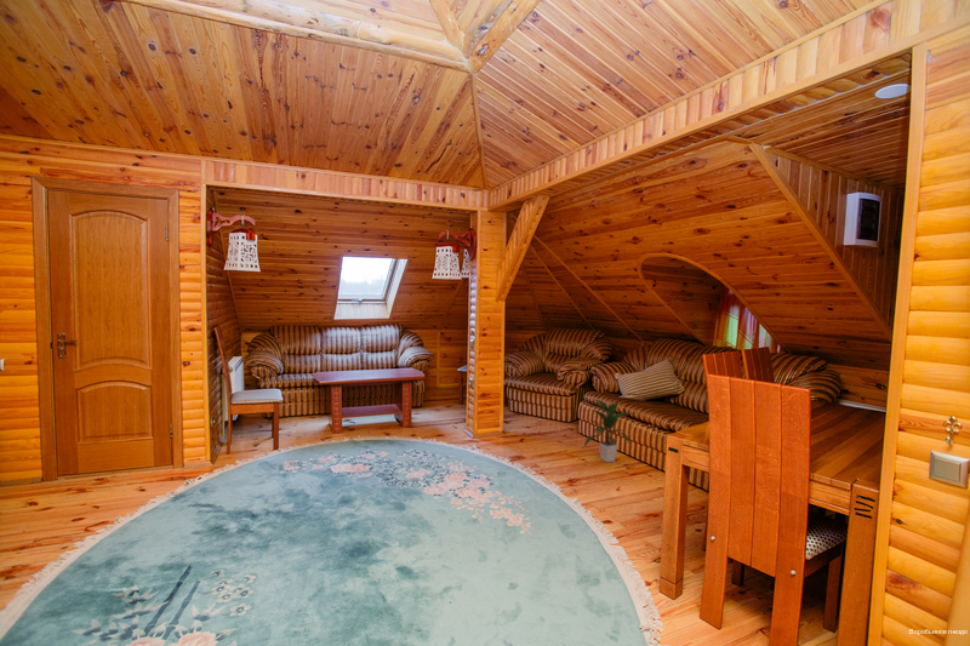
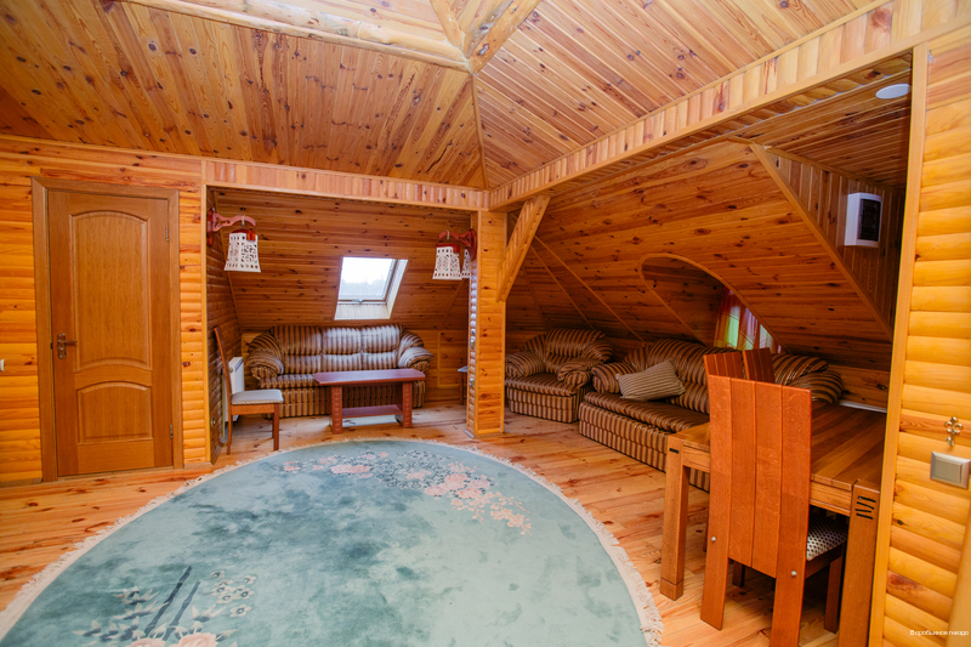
- indoor plant [582,398,639,463]
